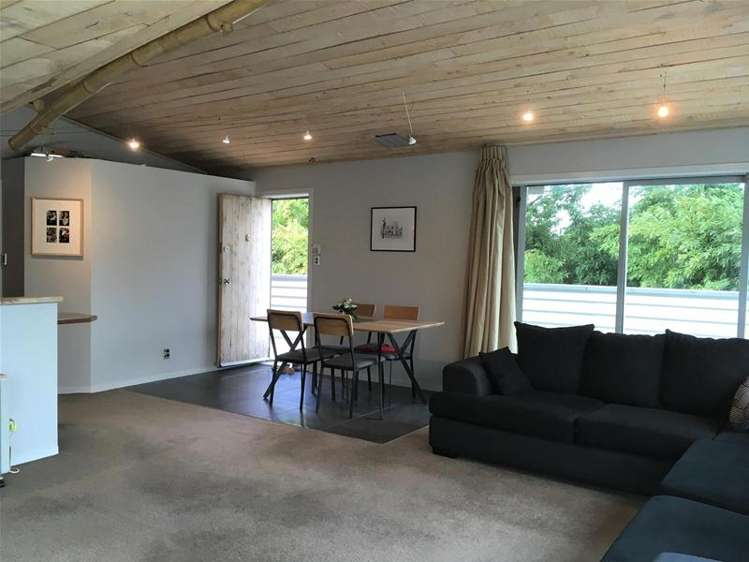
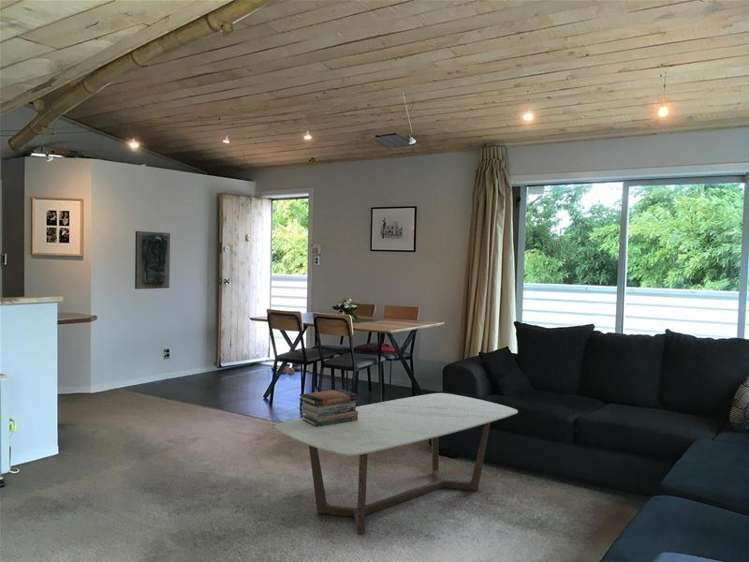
+ coffee table [274,392,519,535]
+ relief plaque [134,230,171,290]
+ book stack [298,388,359,427]
